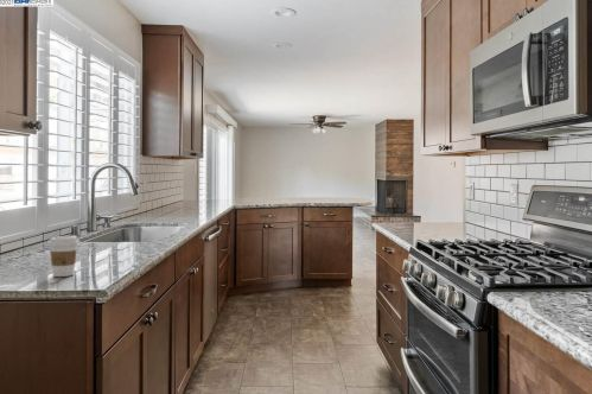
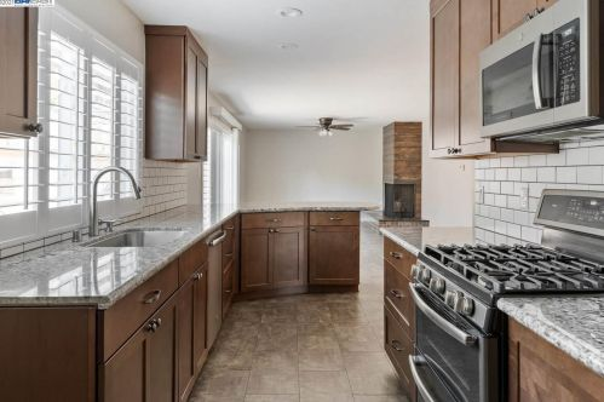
- coffee cup [46,235,81,278]
